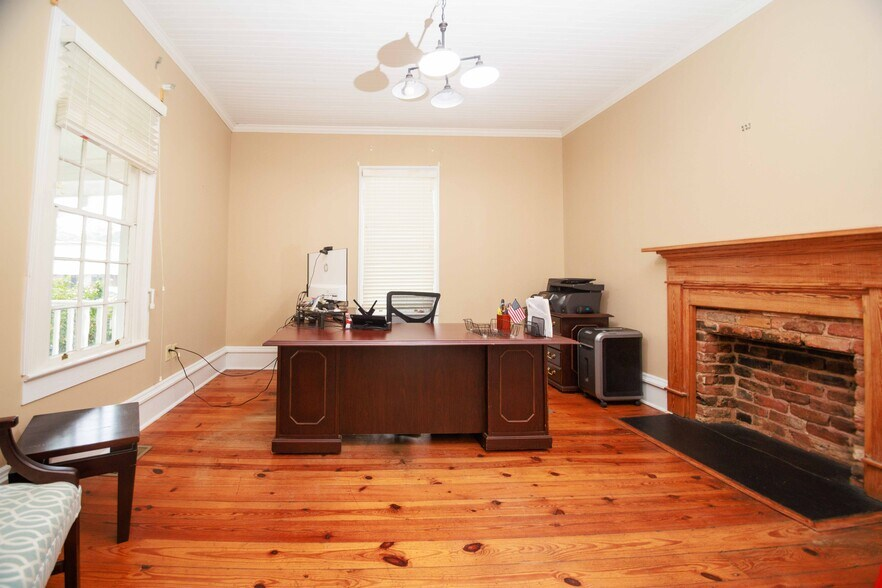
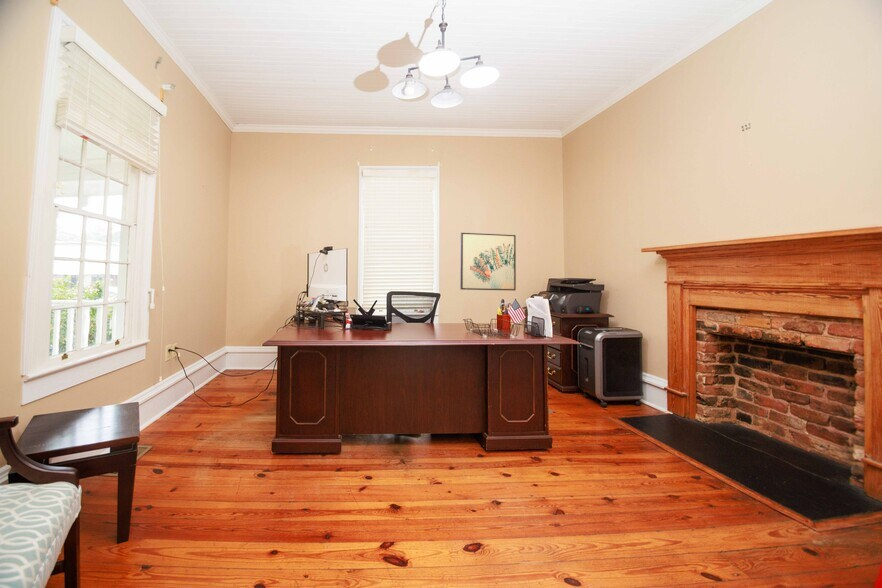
+ wall art [459,232,517,292]
